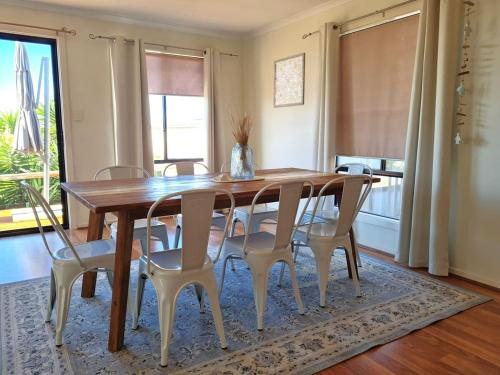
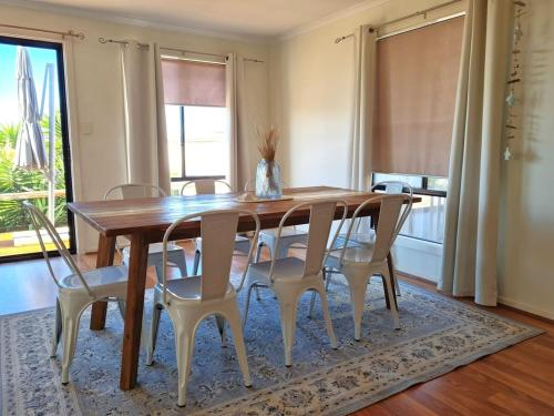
- wall art [272,52,306,109]
